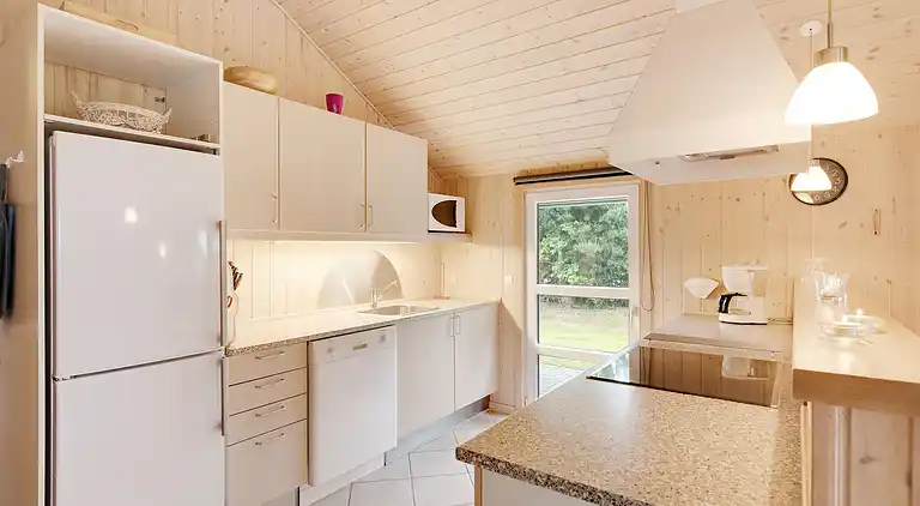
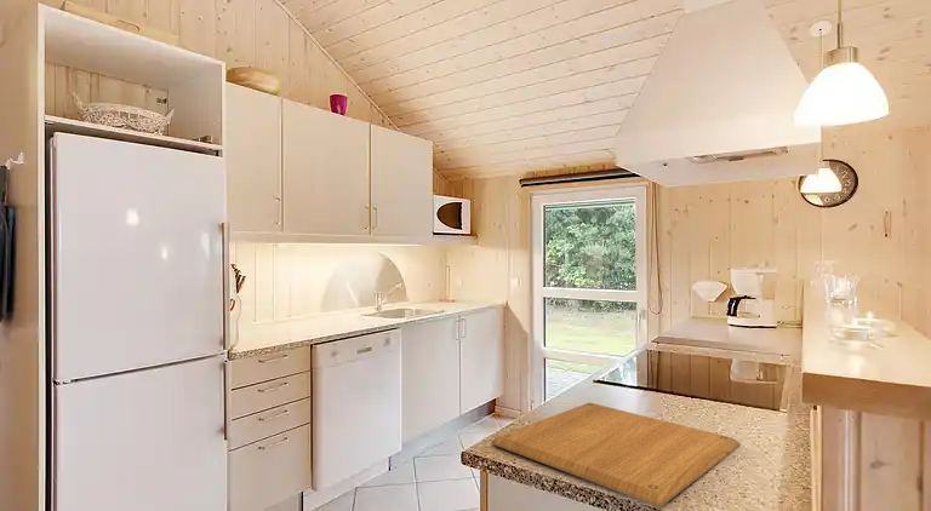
+ chopping board [491,402,741,509]
